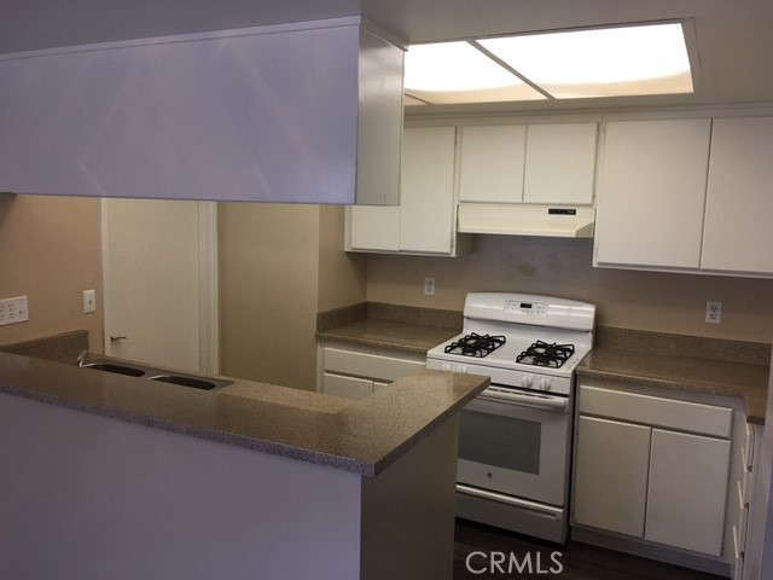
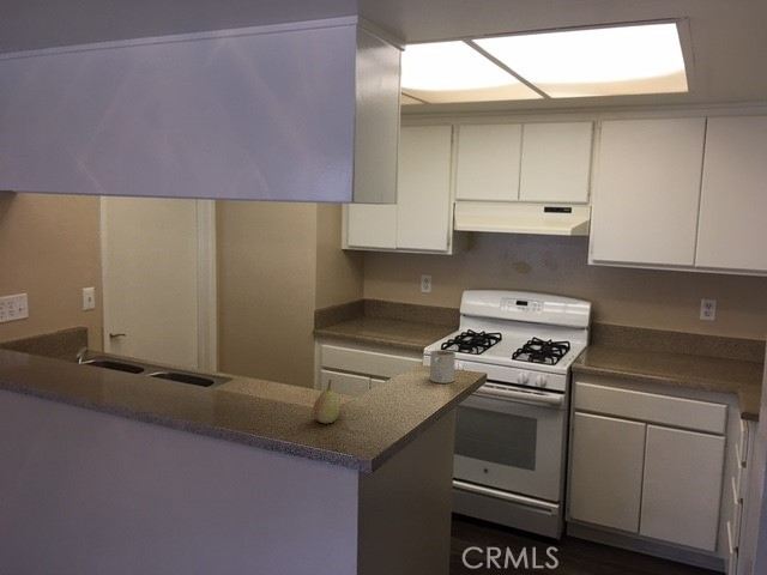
+ mug [429,349,457,385]
+ fruit [313,379,340,424]
